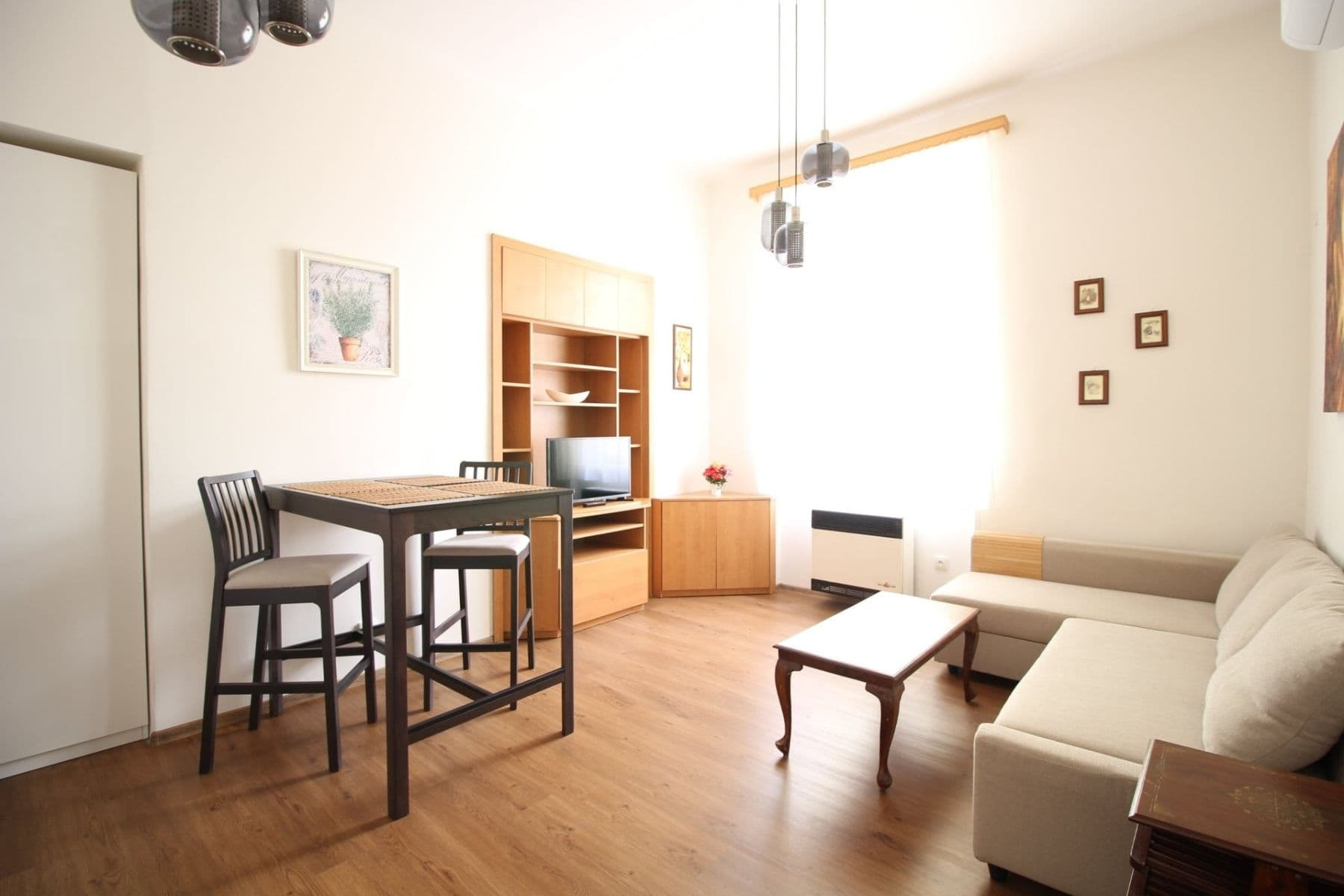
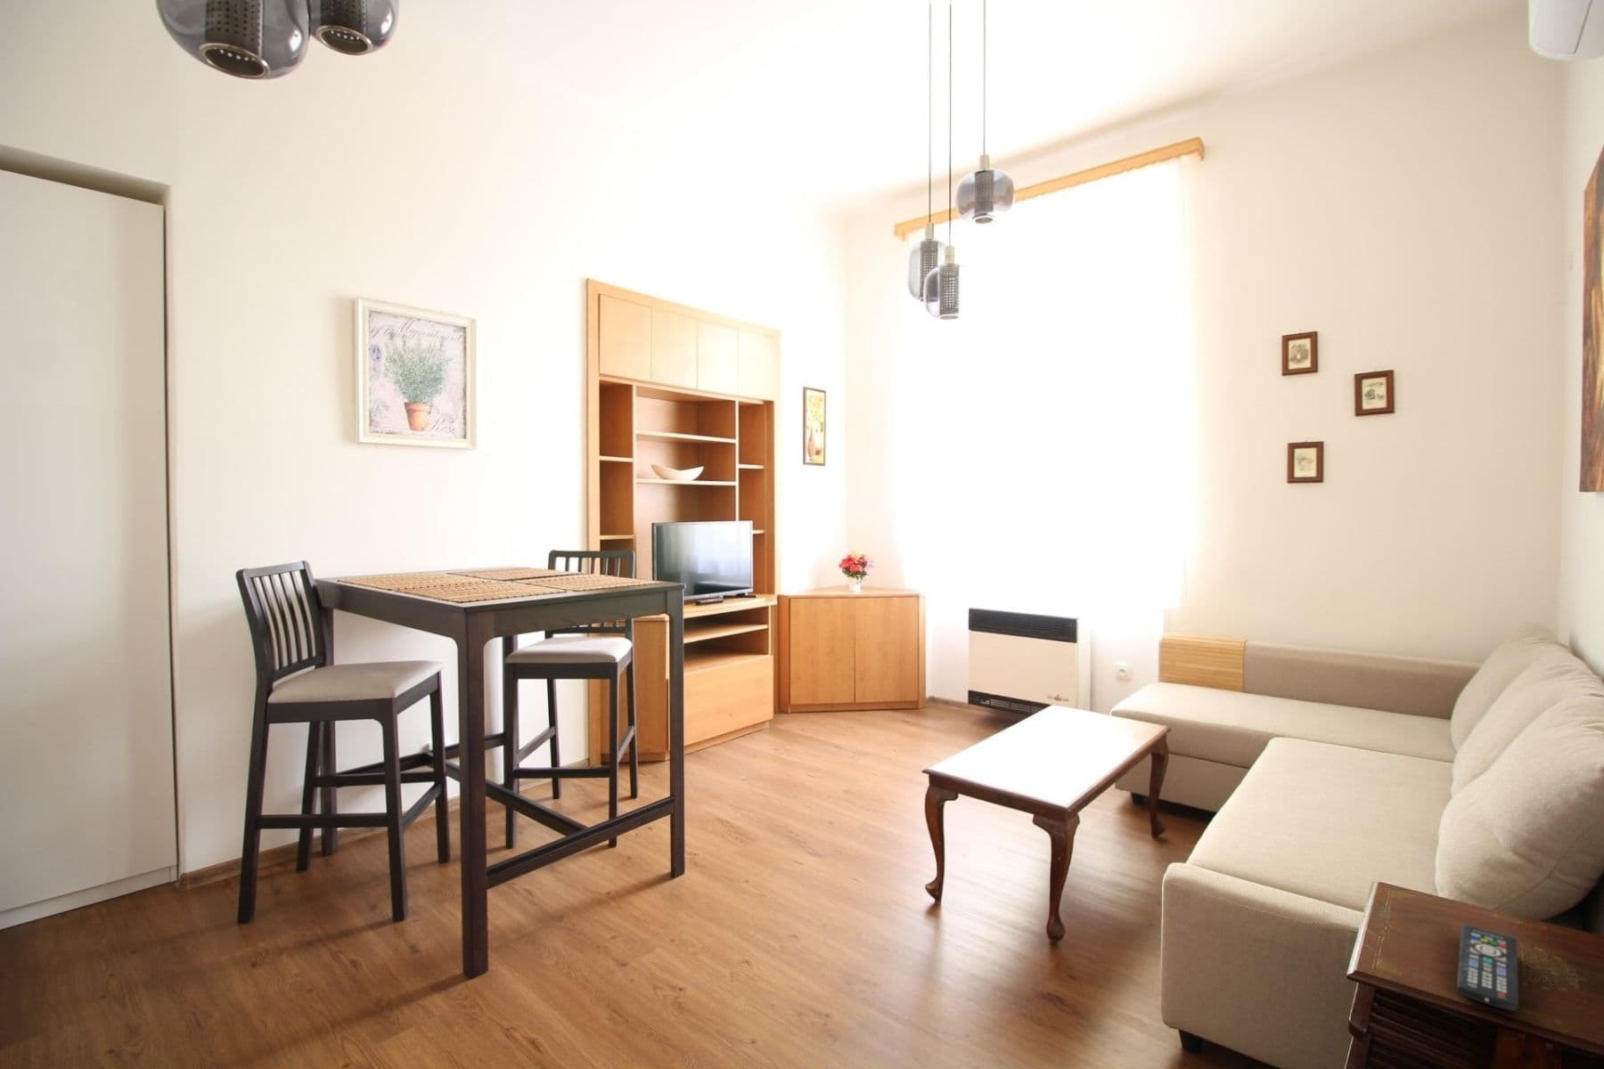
+ remote control [1456,923,1519,1012]
